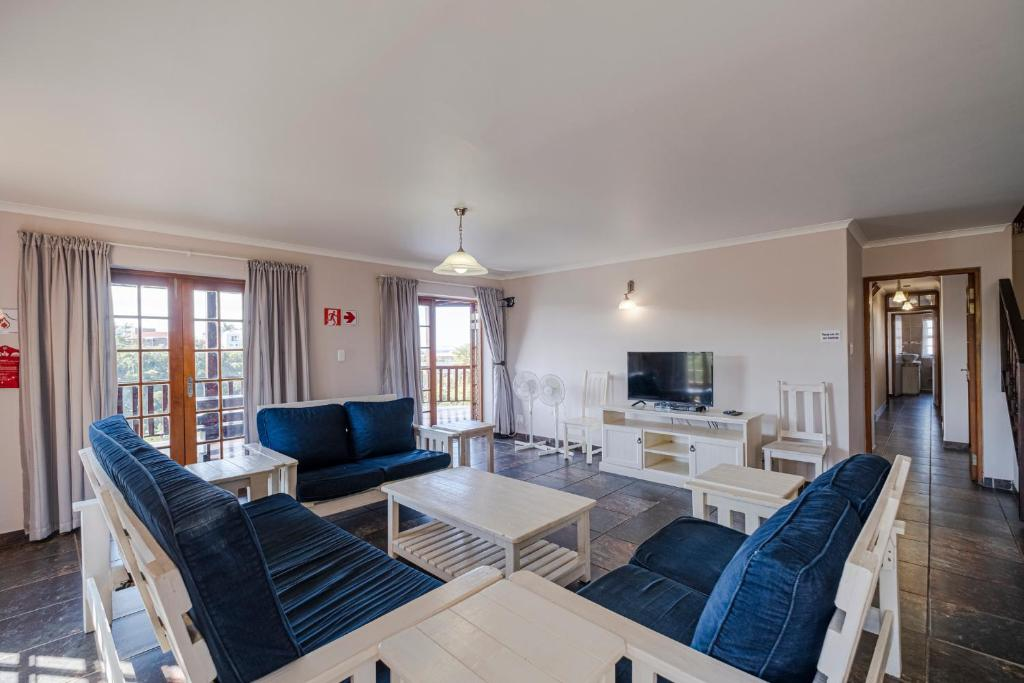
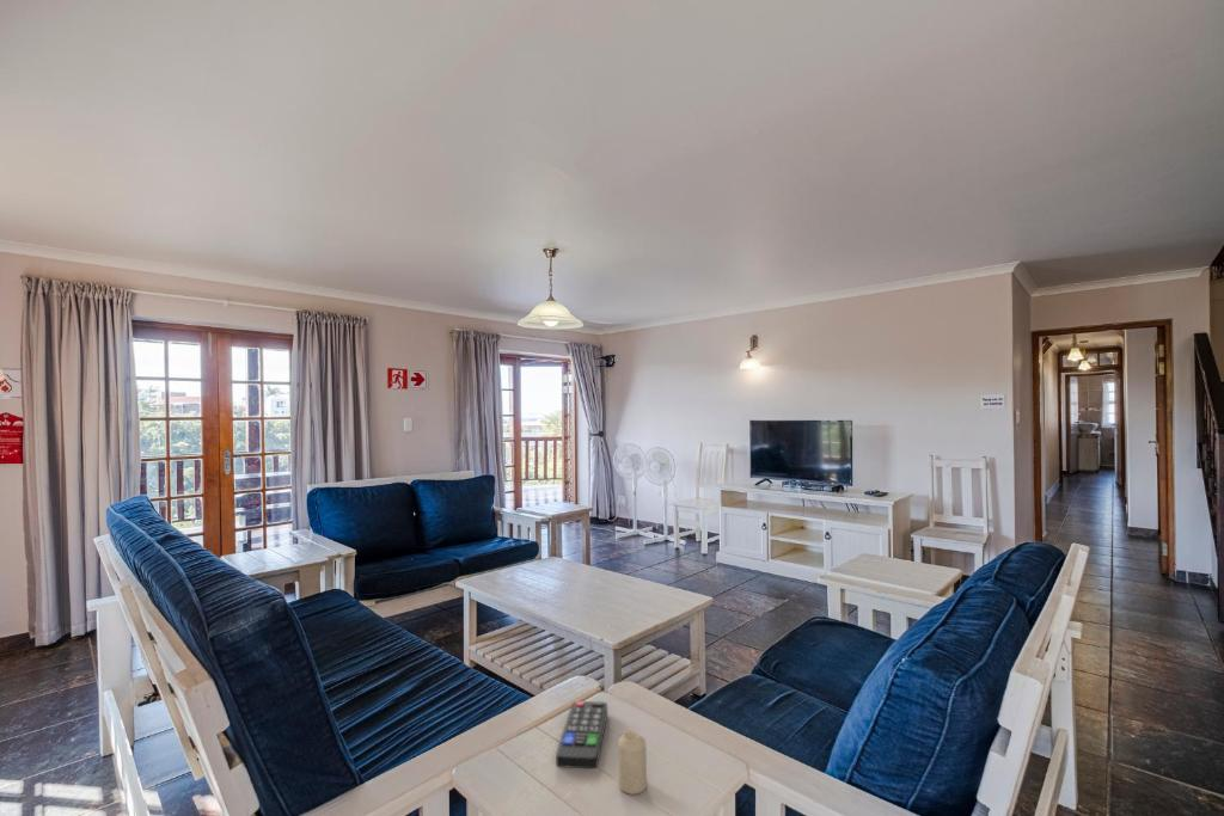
+ remote control [555,700,608,769]
+ candle [617,730,648,796]
